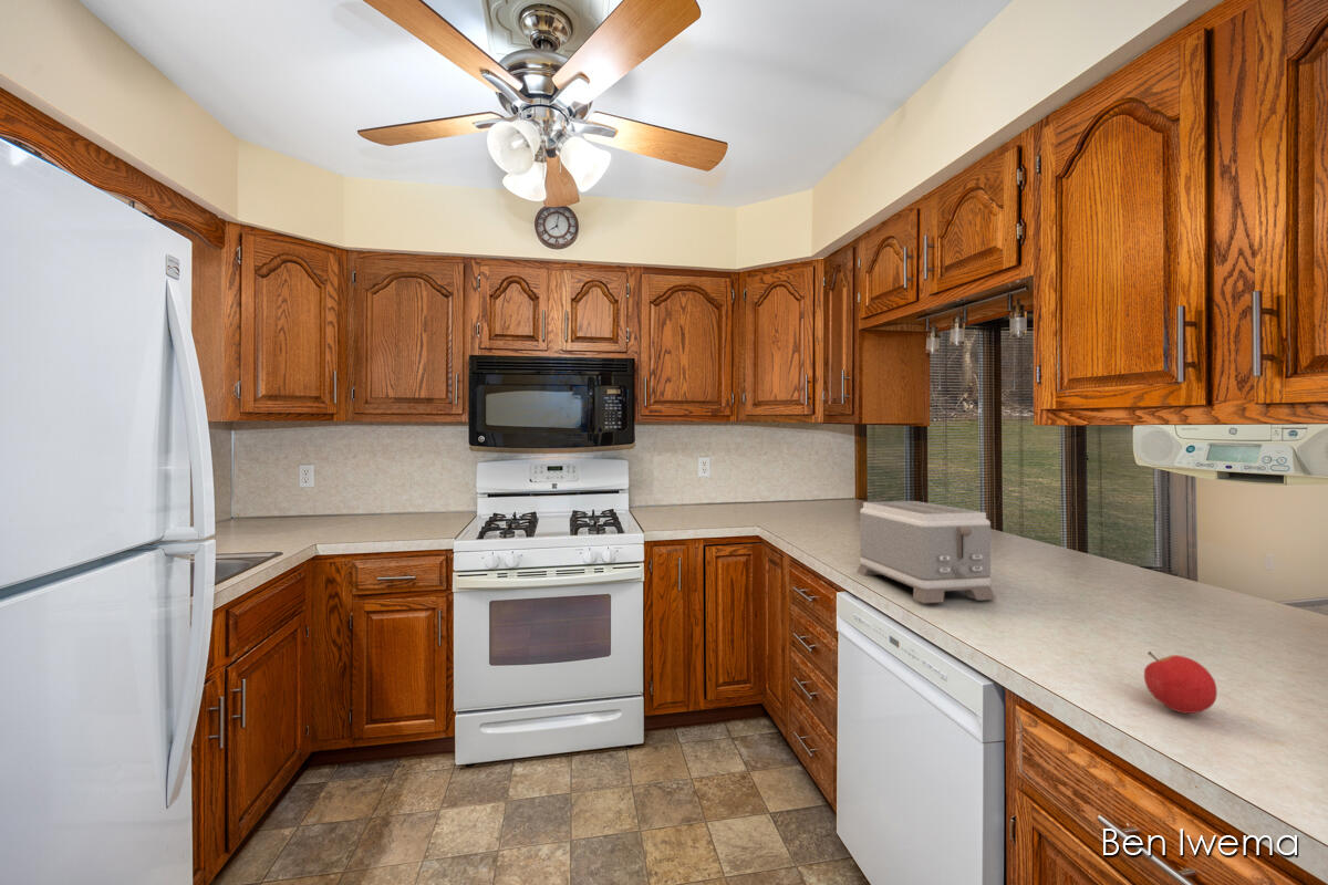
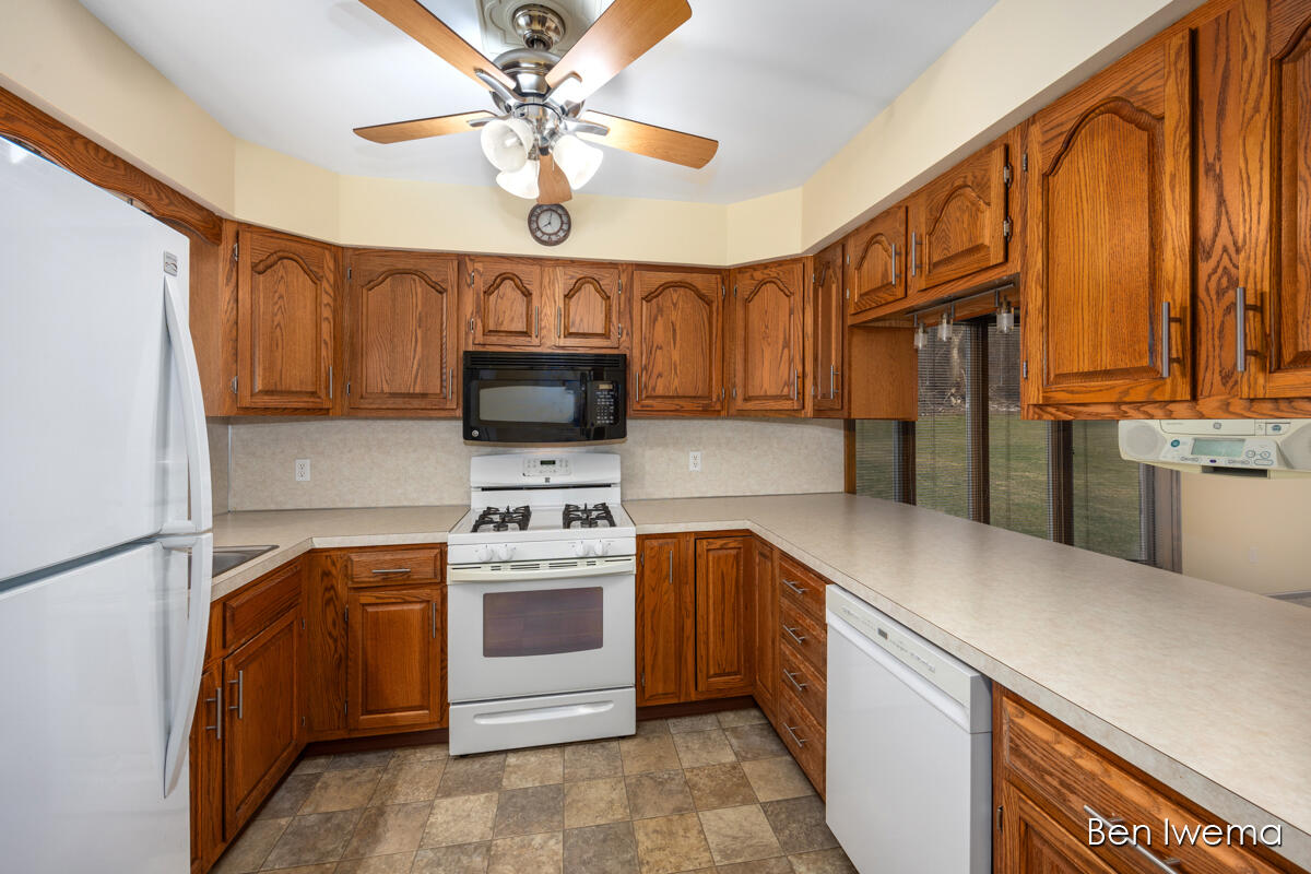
- fruit [1143,650,1218,715]
- toaster [855,500,998,604]
